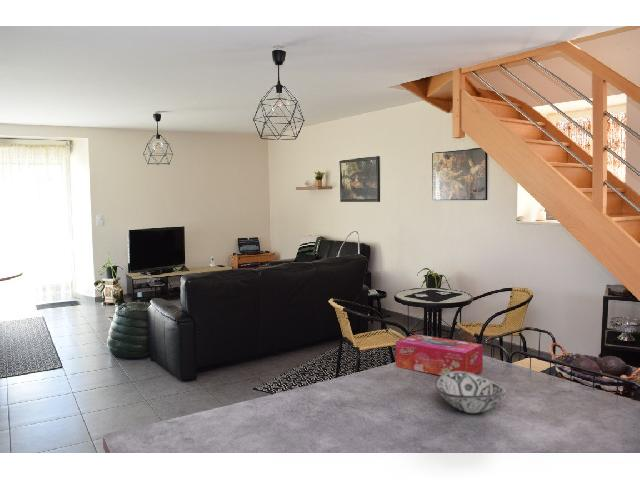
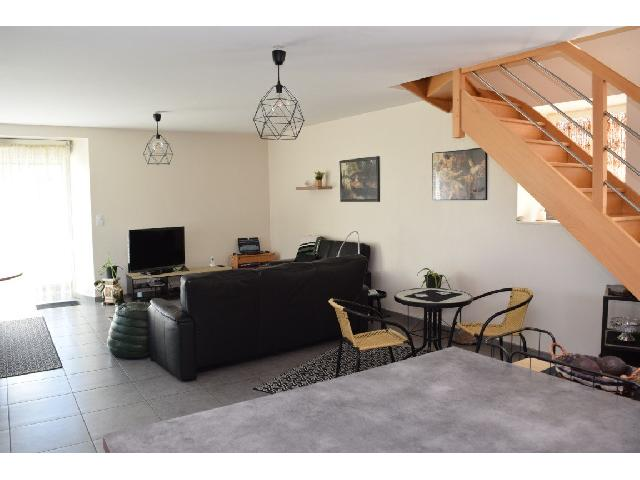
- tissue box [395,333,484,376]
- decorative bowl [434,371,507,414]
